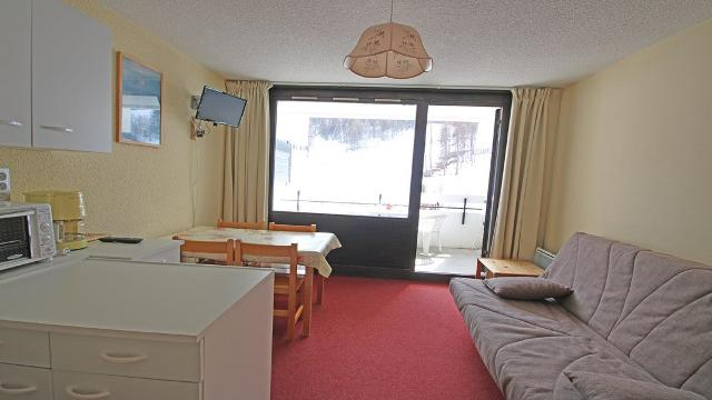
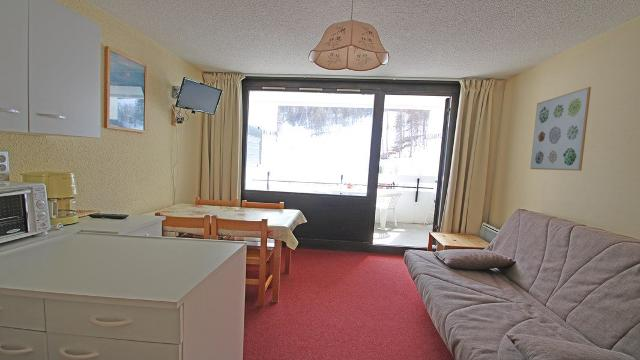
+ wall art [529,86,592,172]
